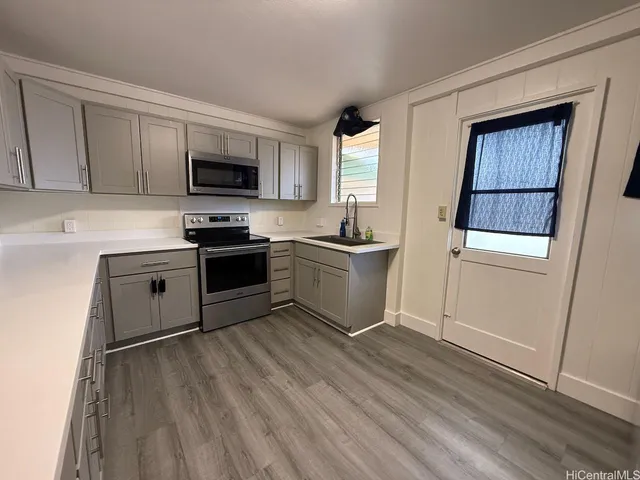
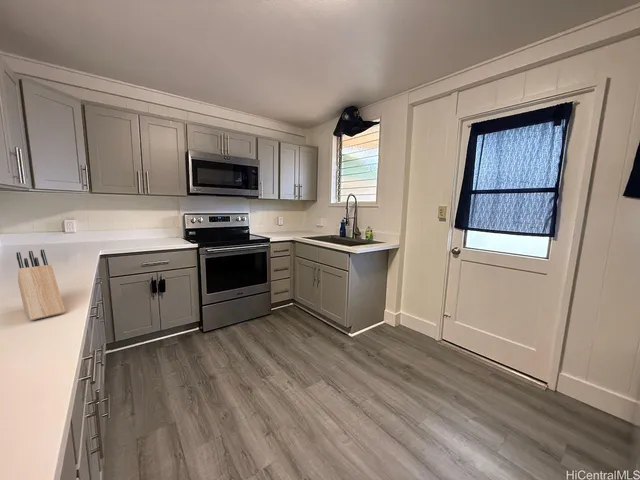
+ knife block [15,248,66,322]
